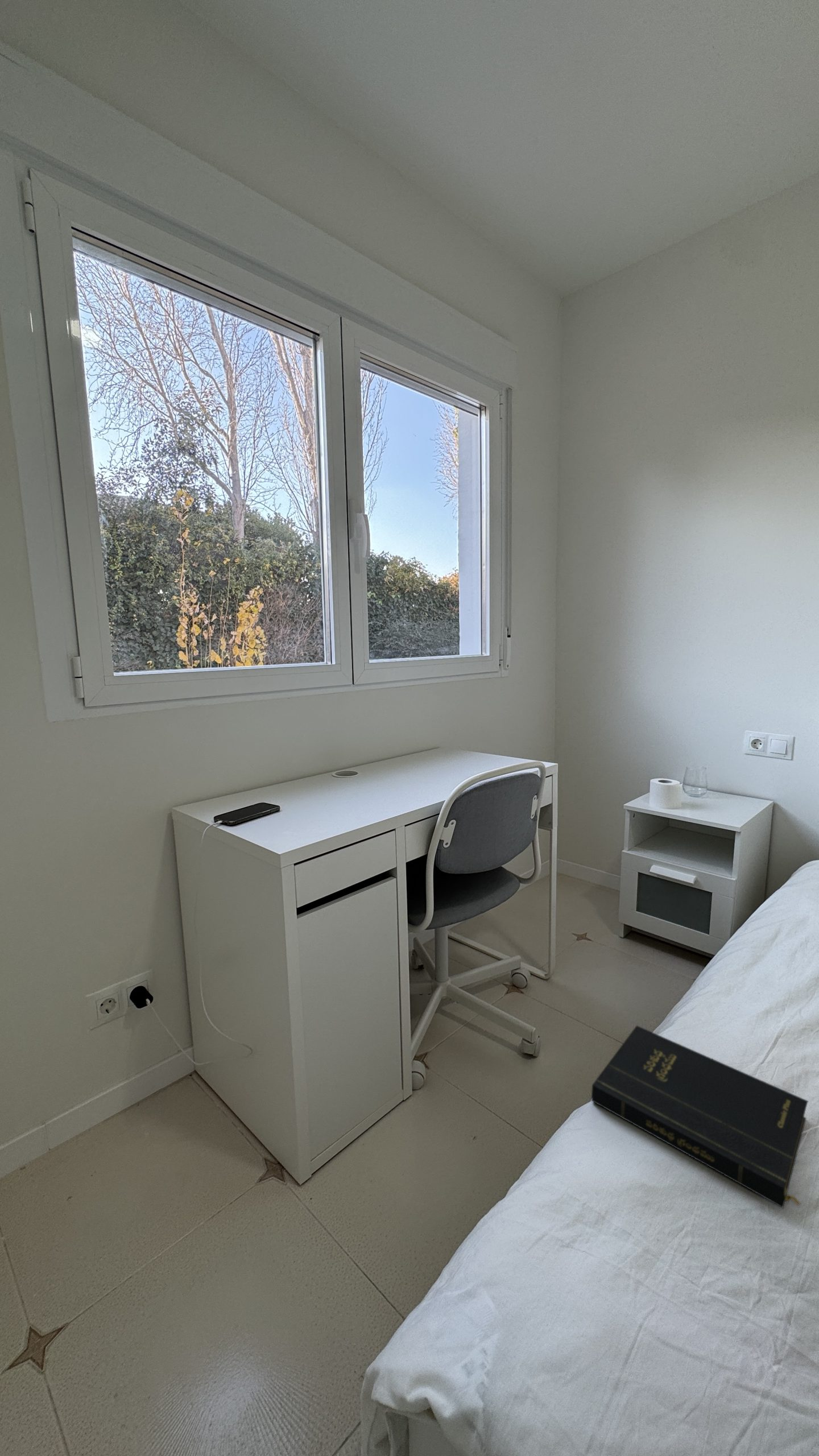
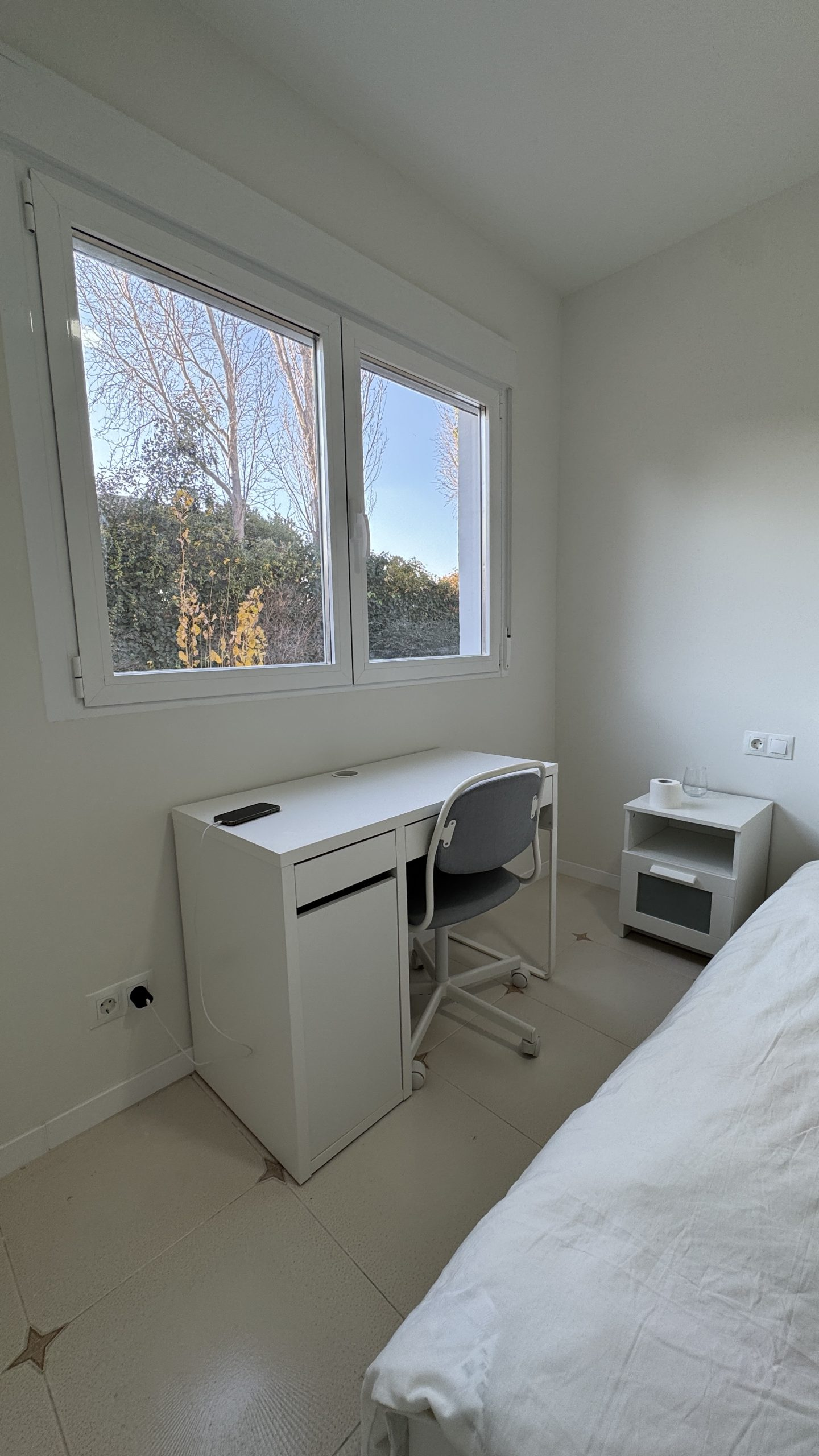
- book [591,1025,809,1209]
